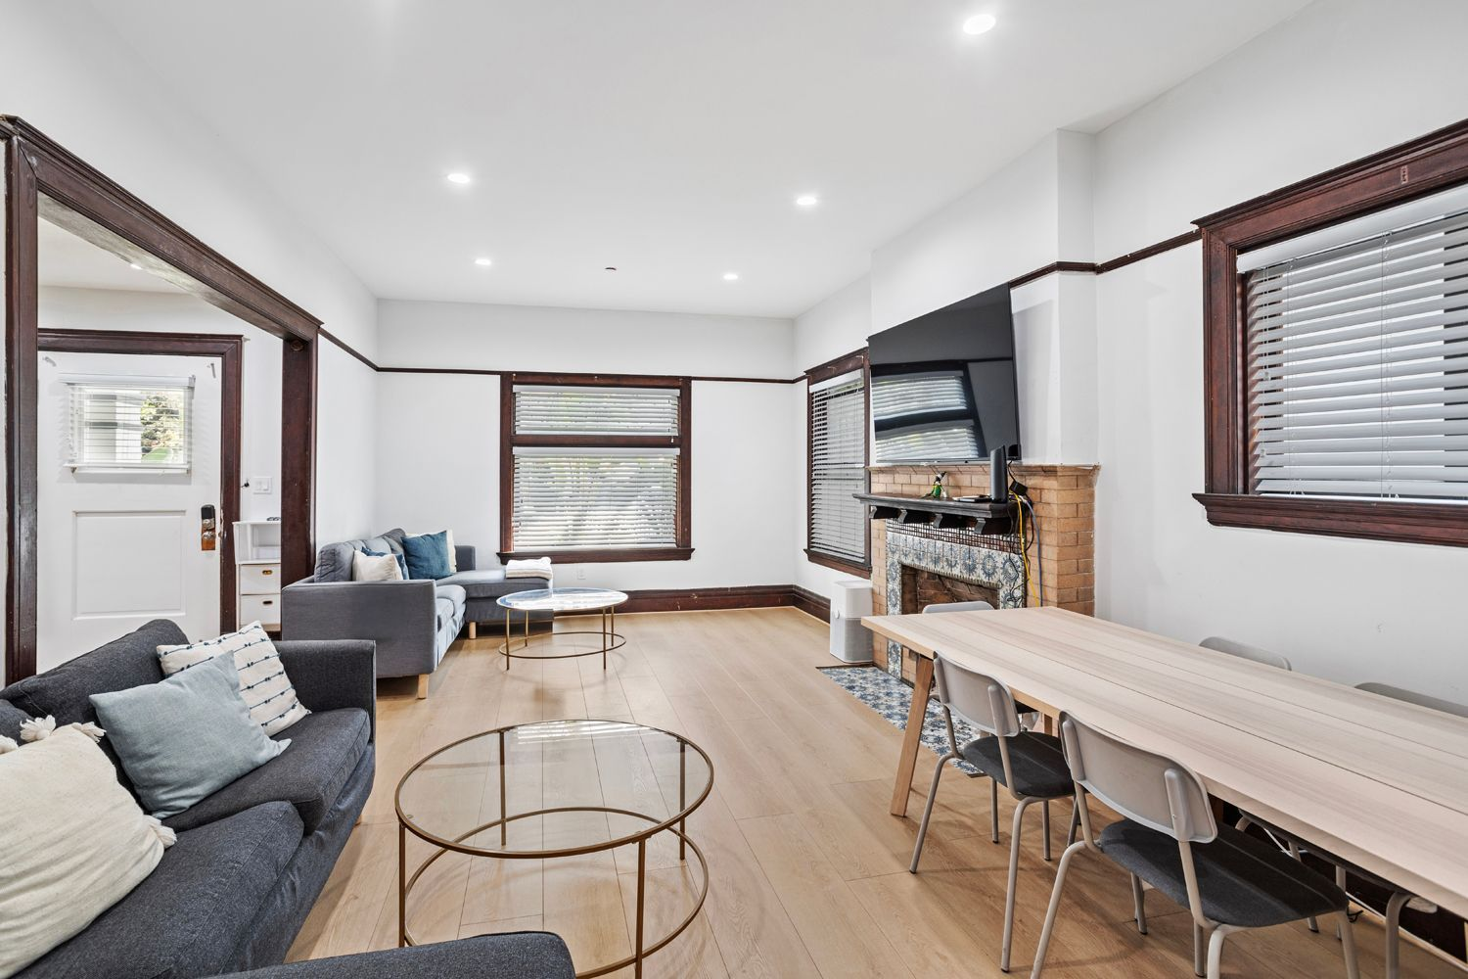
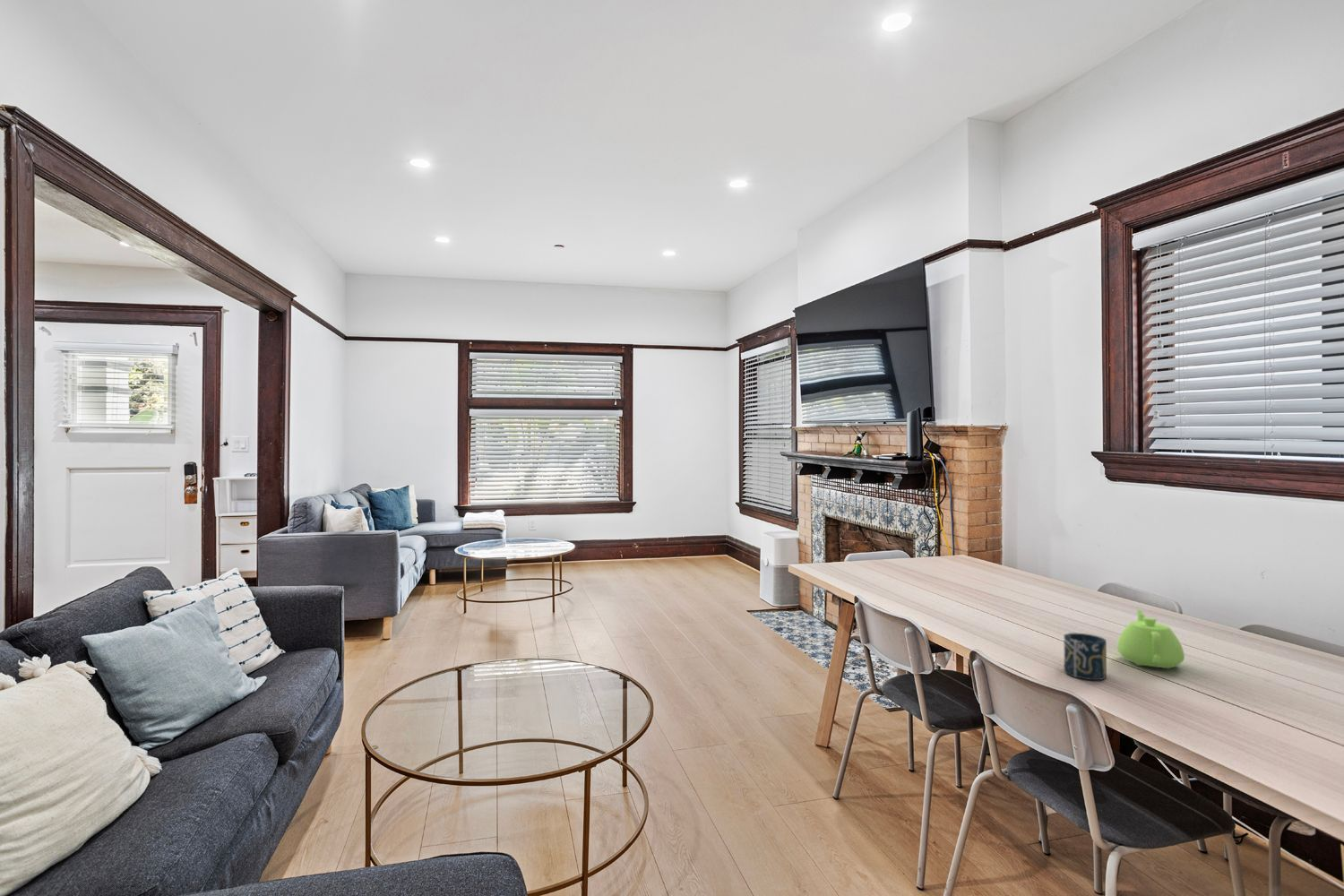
+ teapot [1116,609,1185,669]
+ cup [1064,632,1107,681]
